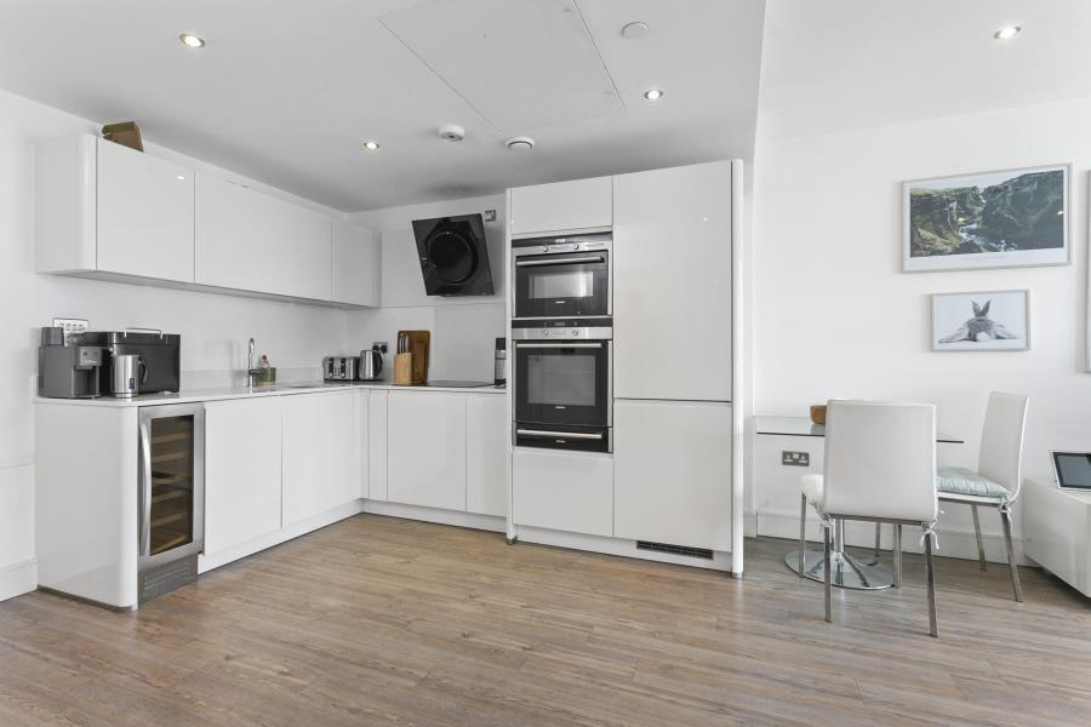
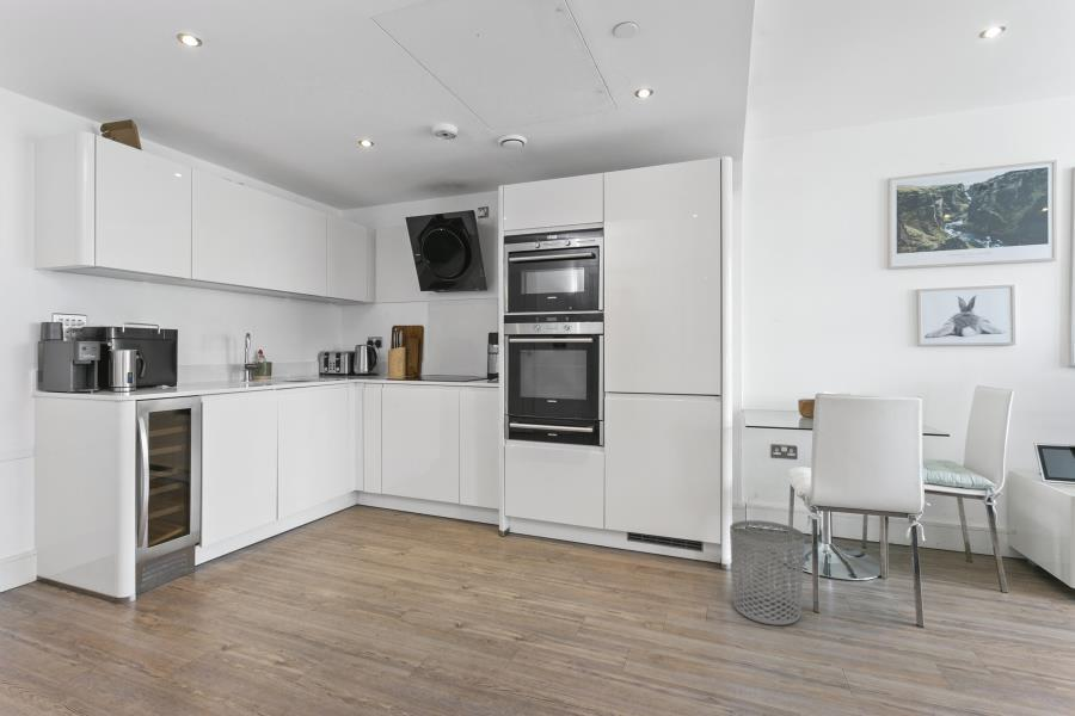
+ waste bin [729,519,806,626]
